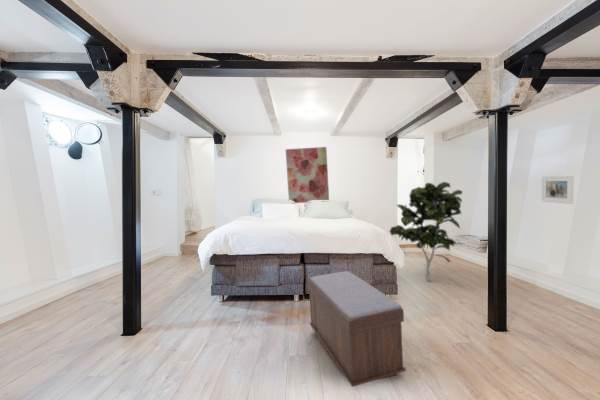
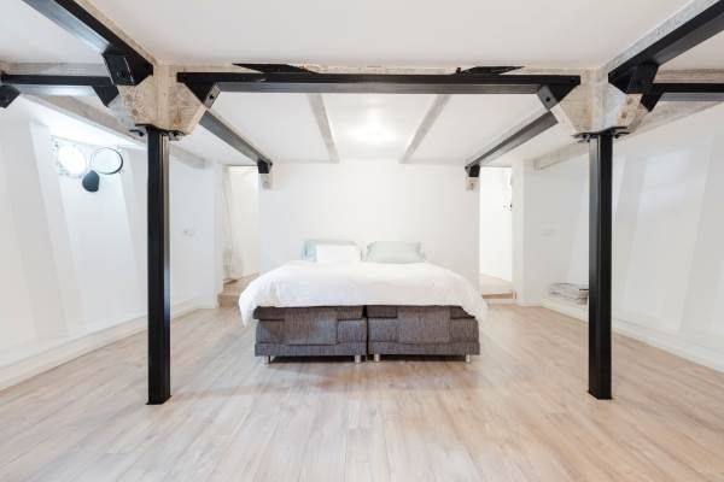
- indoor plant [389,181,464,283]
- bench [306,270,407,388]
- wall art [285,146,330,204]
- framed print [541,175,574,205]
